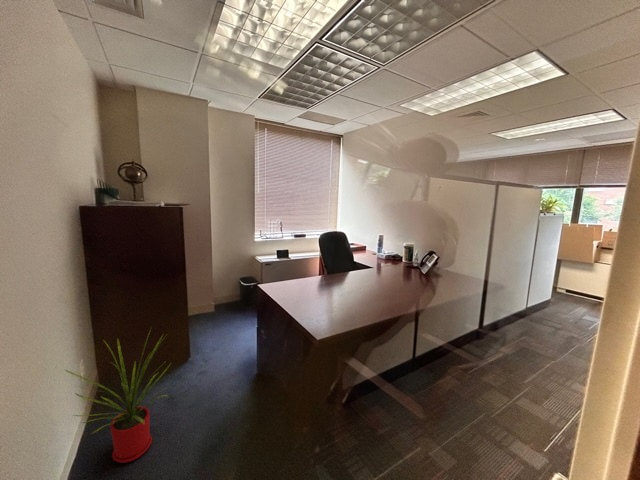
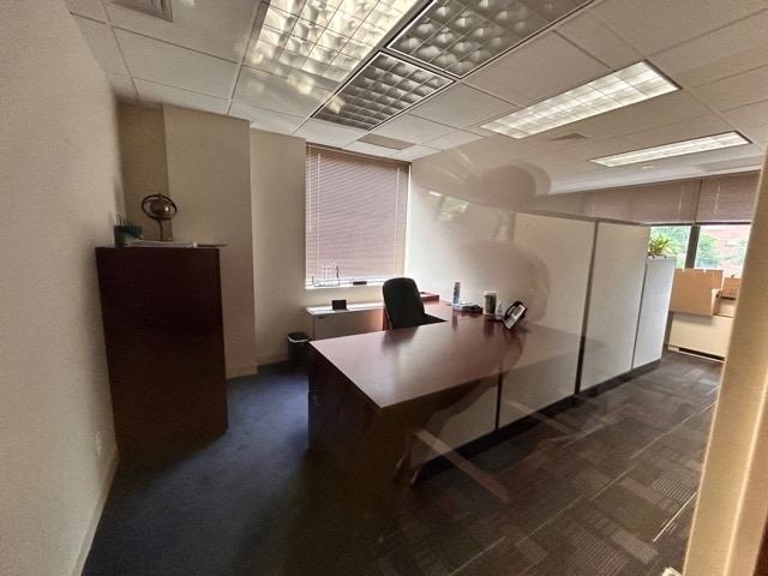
- house plant [64,326,172,464]
